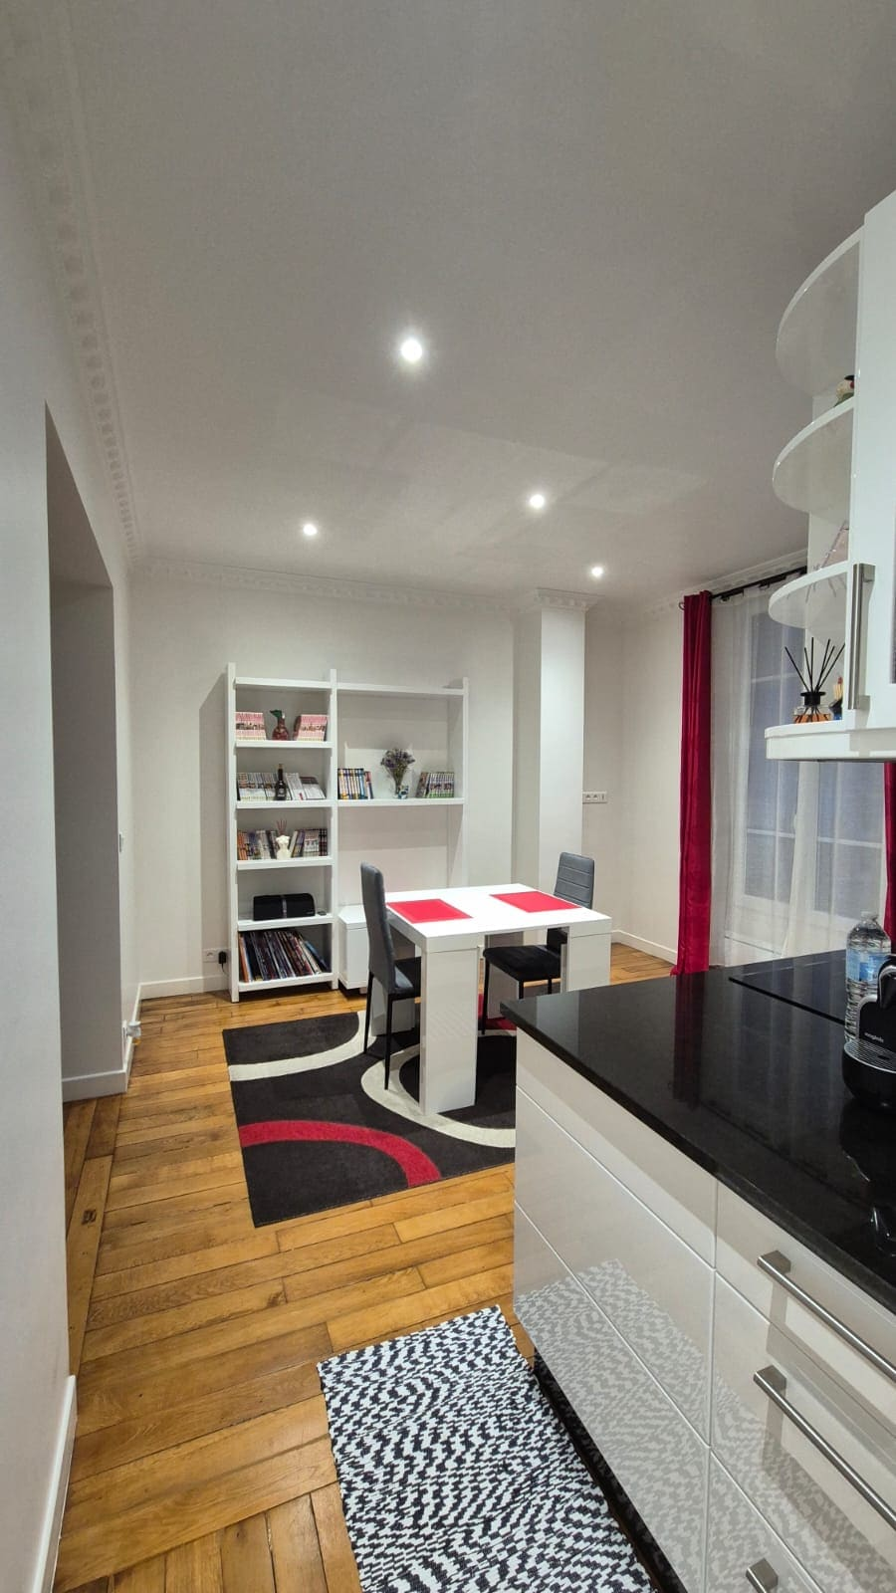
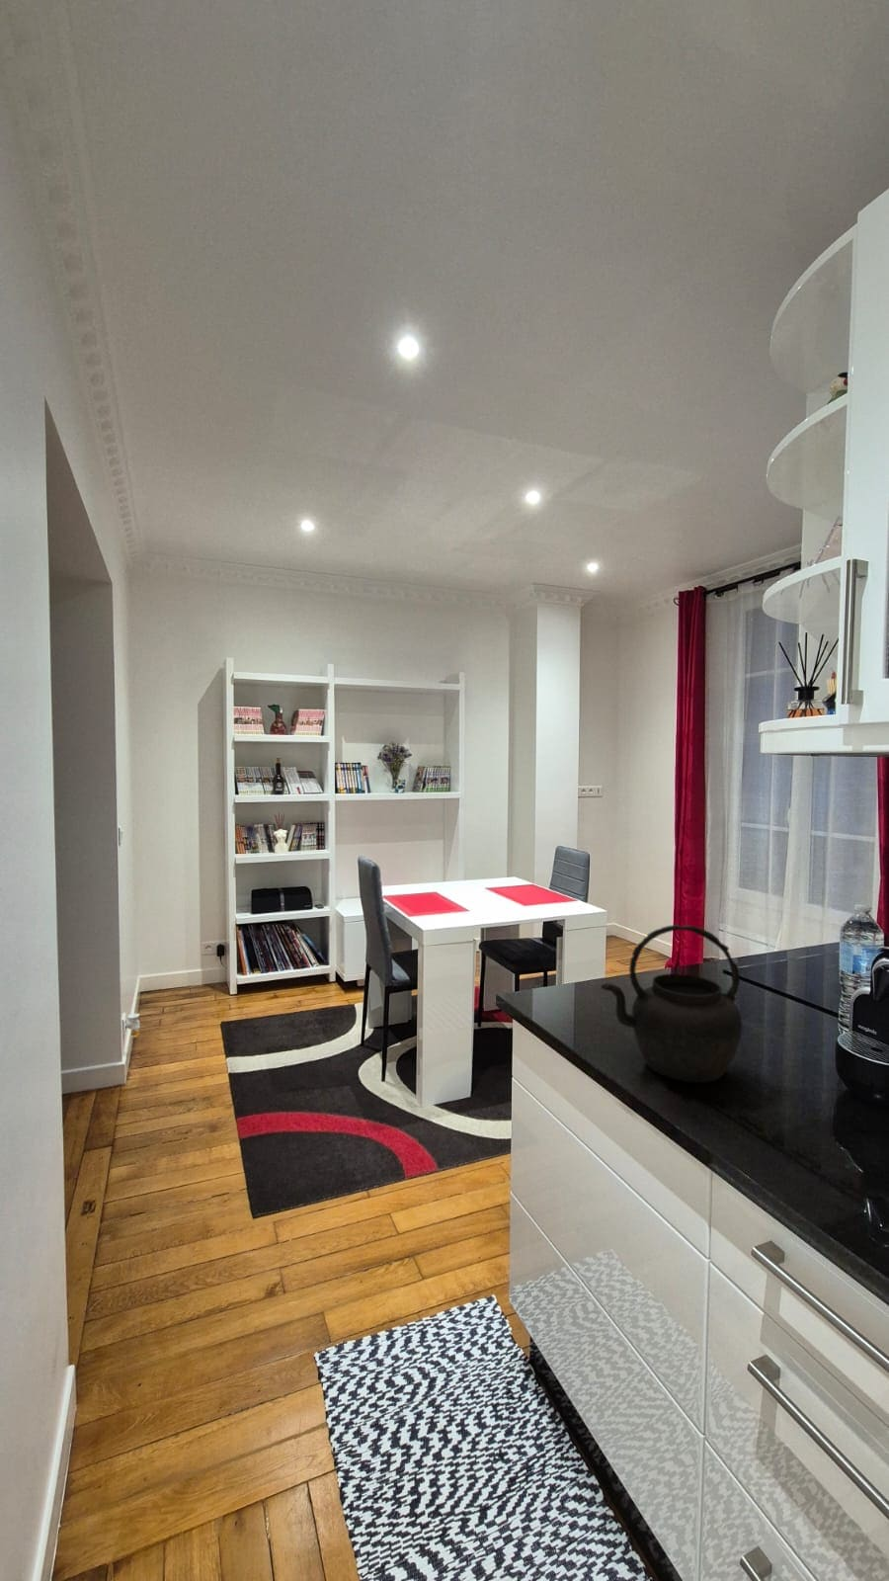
+ kettle [599,924,742,1084]
